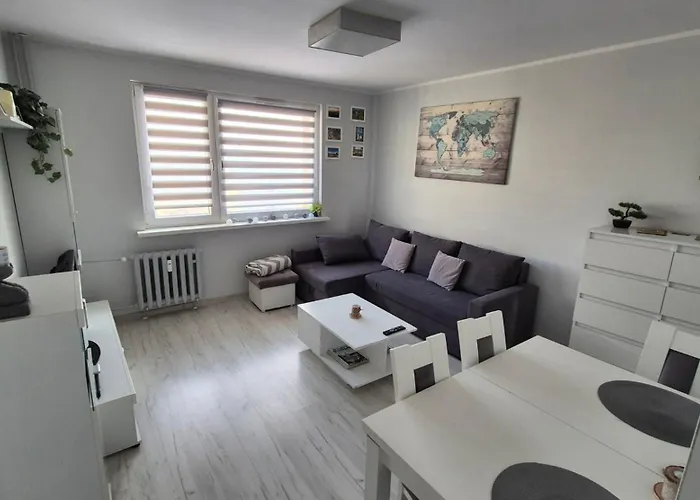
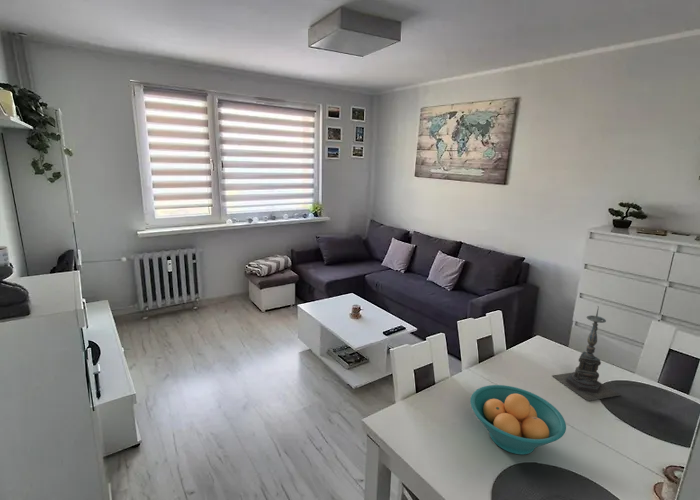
+ candle holder [551,305,620,402]
+ fruit bowl [469,384,567,455]
